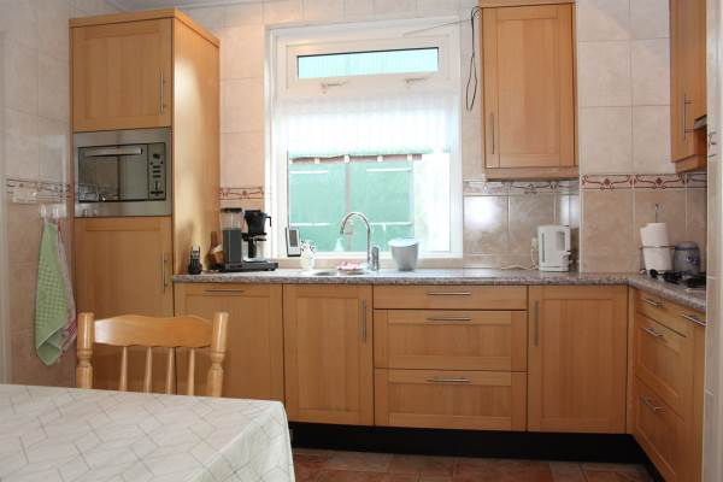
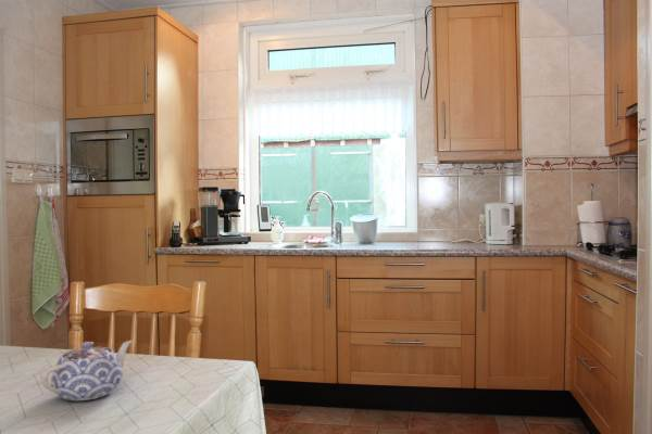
+ teapot [39,340,133,401]
